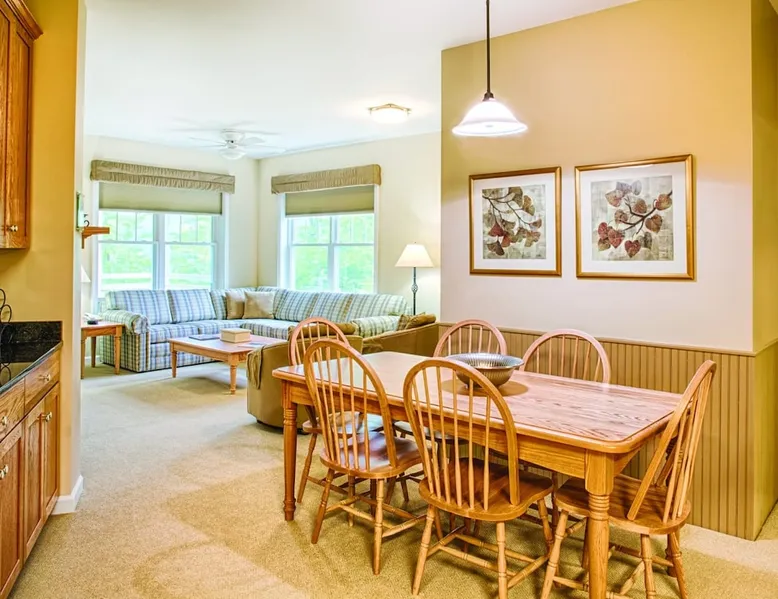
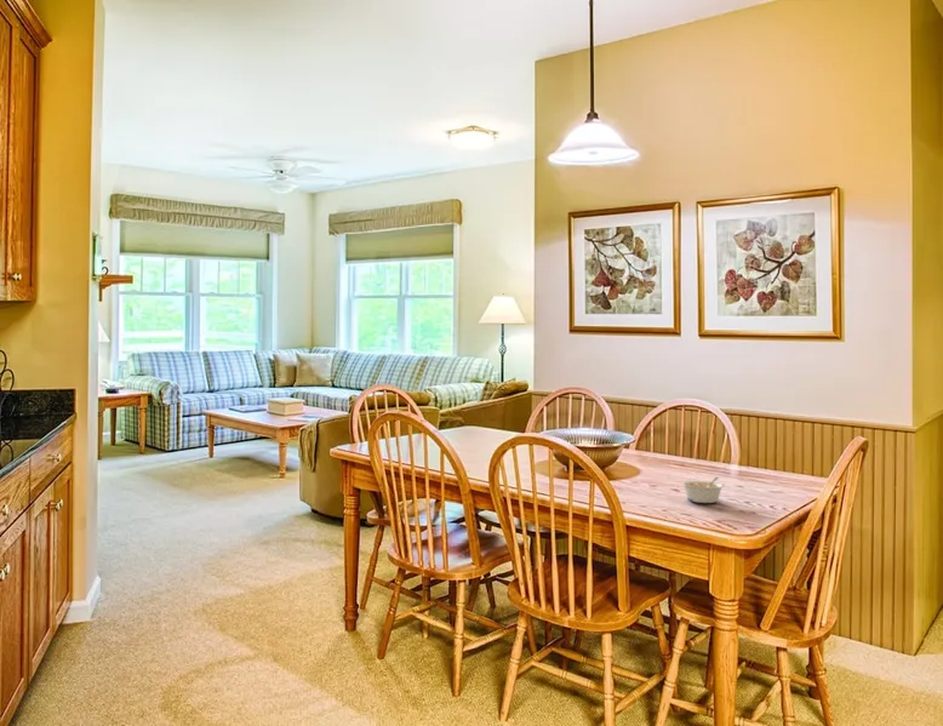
+ legume [680,476,726,504]
